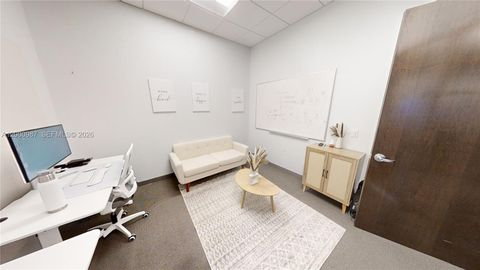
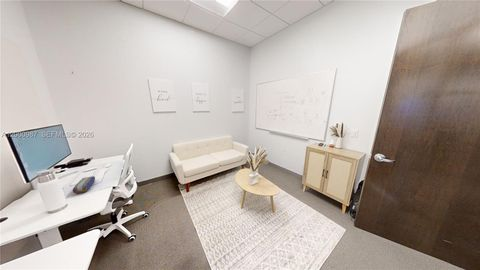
+ pencil case [72,175,96,194]
